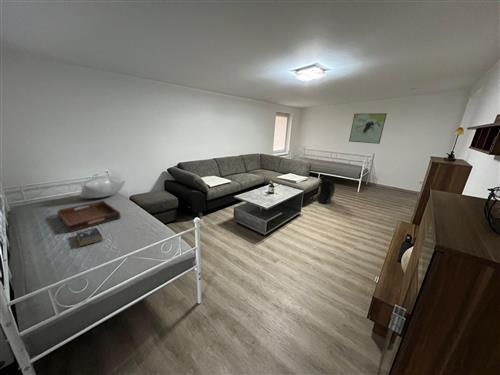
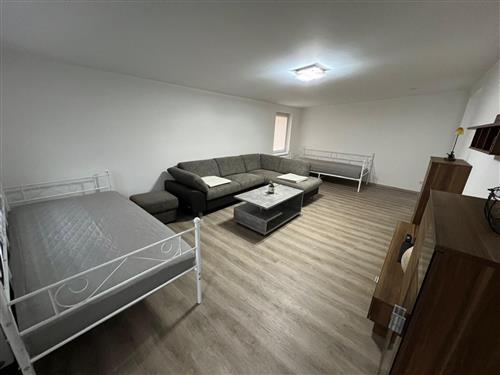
- book [75,226,104,247]
- pillow [80,175,126,200]
- serving tray [56,200,122,233]
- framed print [348,112,388,145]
- backpack [312,177,336,204]
